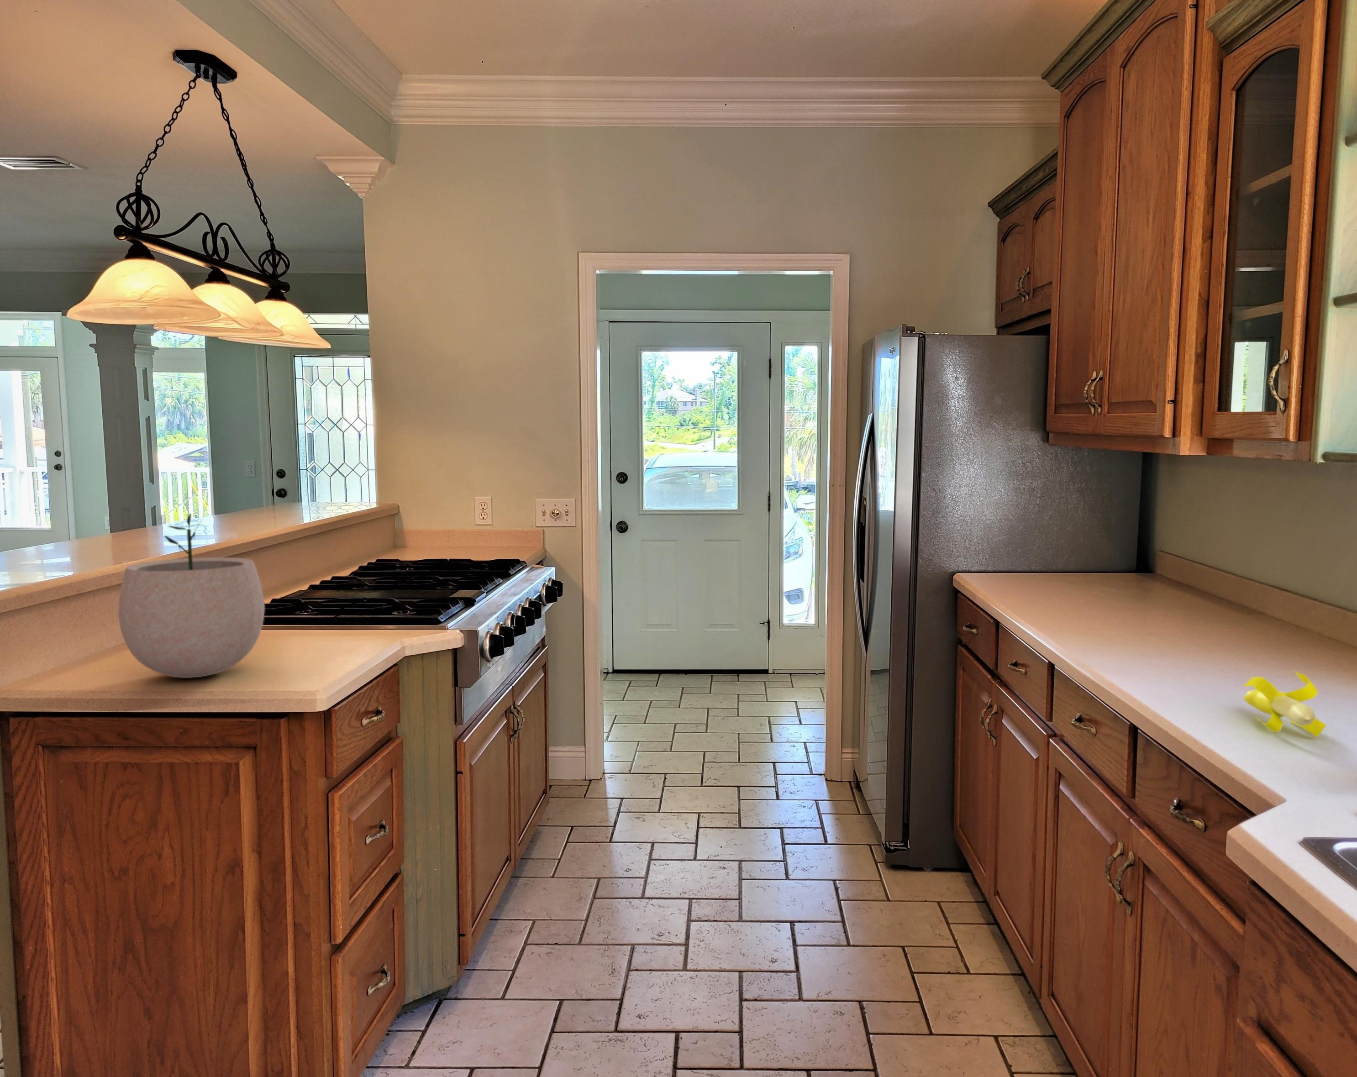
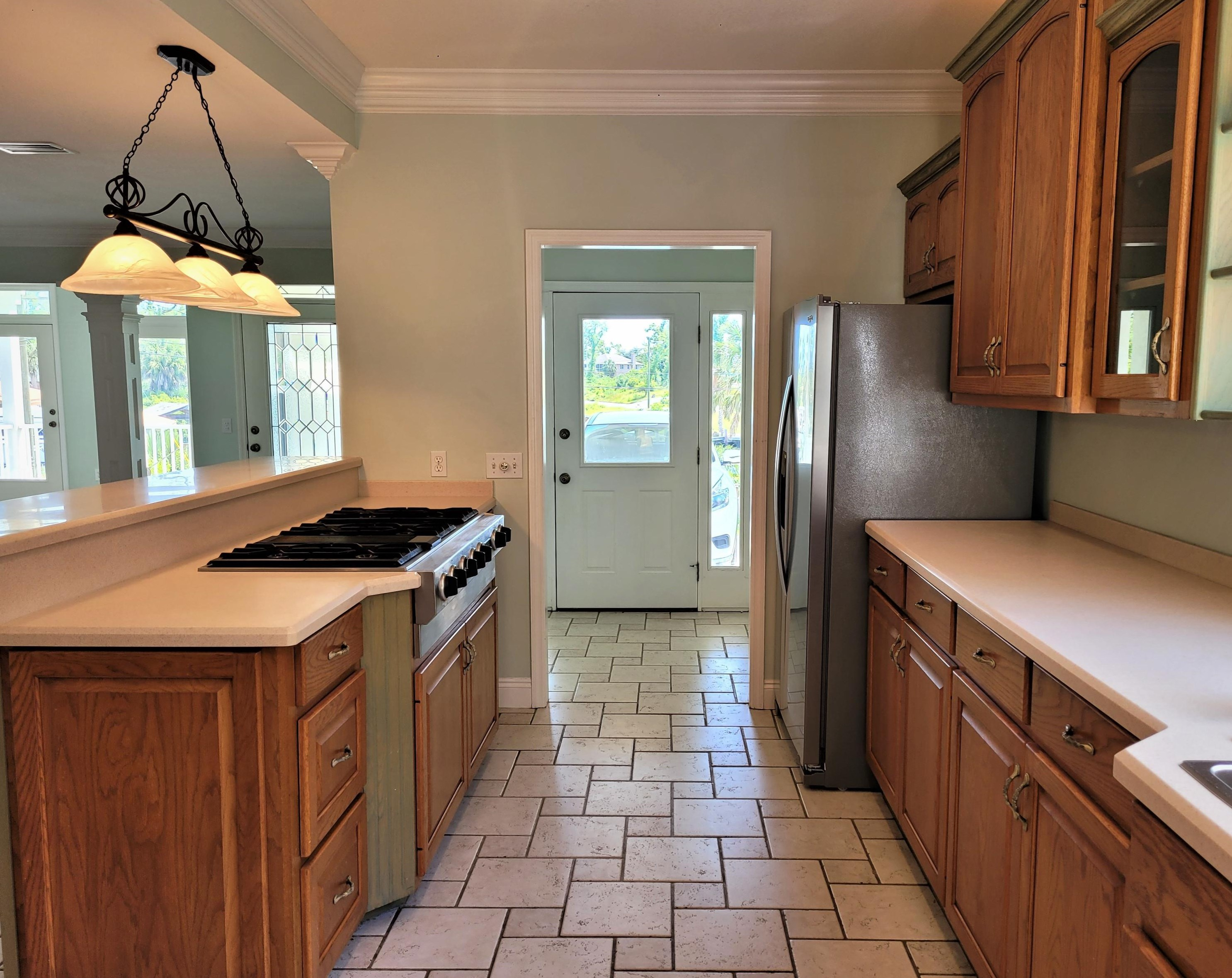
- banana [1242,668,1327,738]
- plant pot [118,513,264,678]
